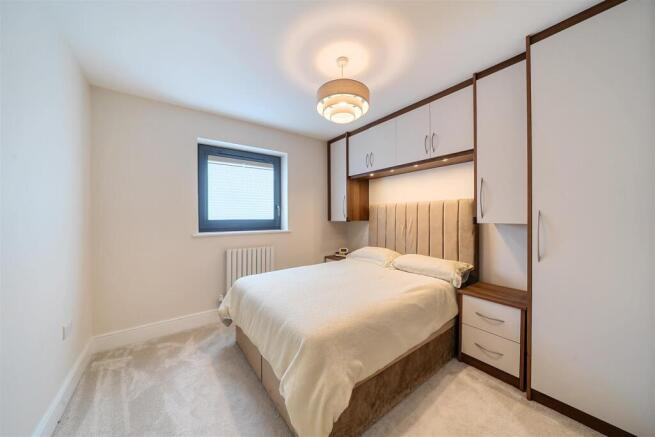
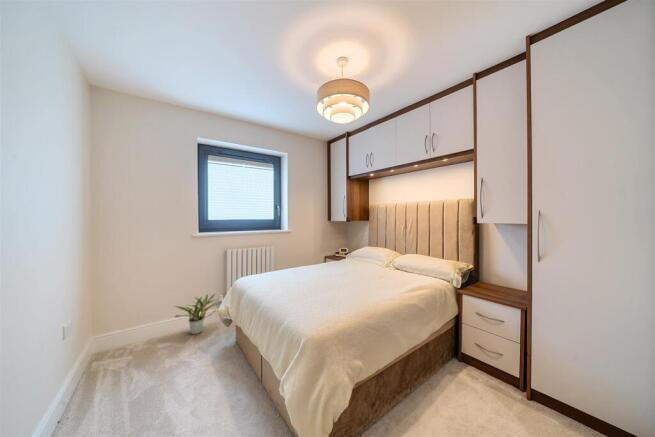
+ potted plant [172,293,220,335]
